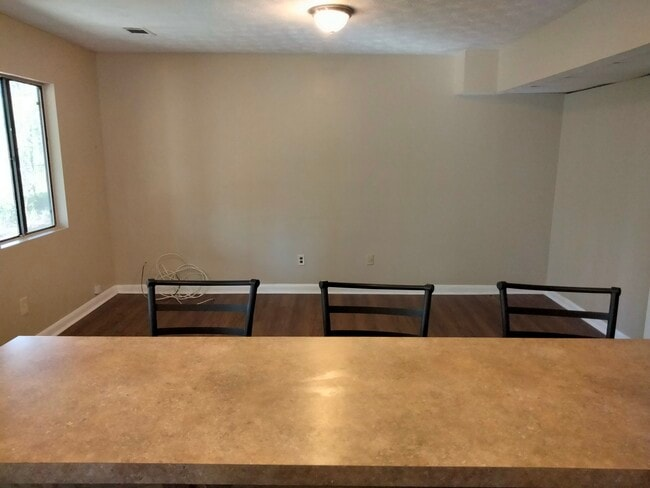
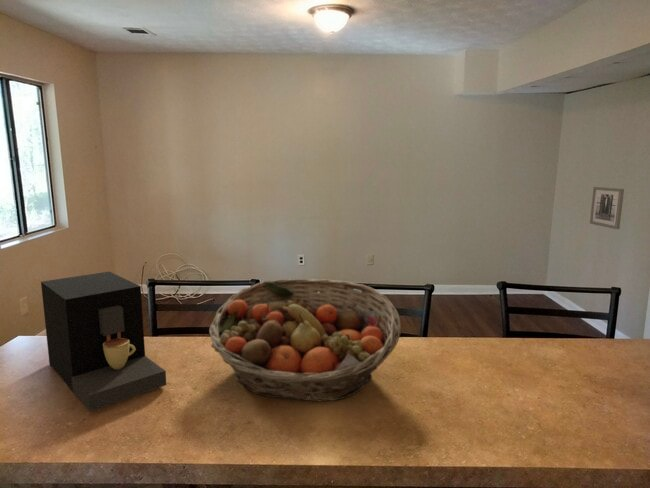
+ fruit basket [208,278,402,403]
+ wall art [589,186,625,230]
+ coffee maker [40,271,167,412]
